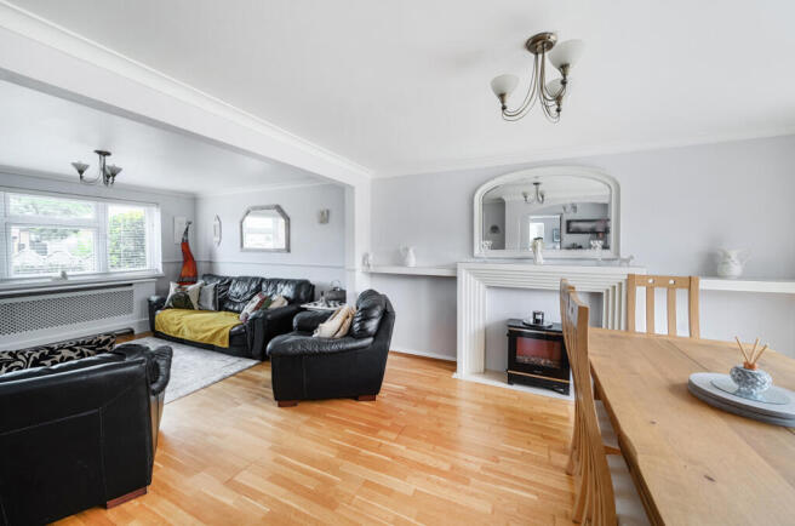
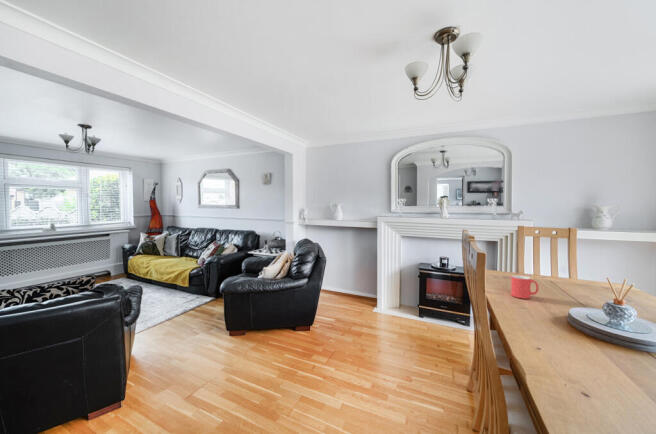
+ mug [510,274,540,300]
